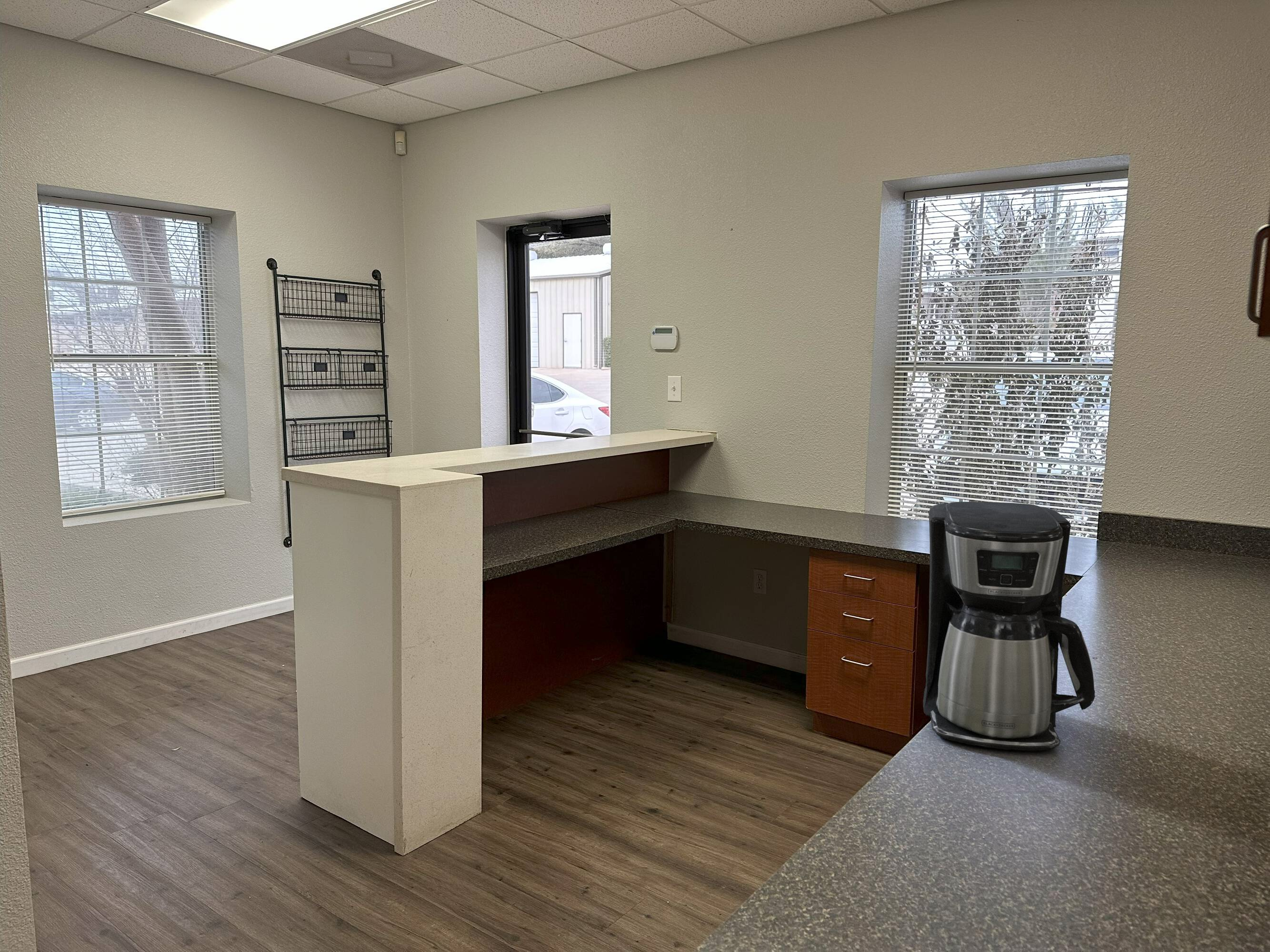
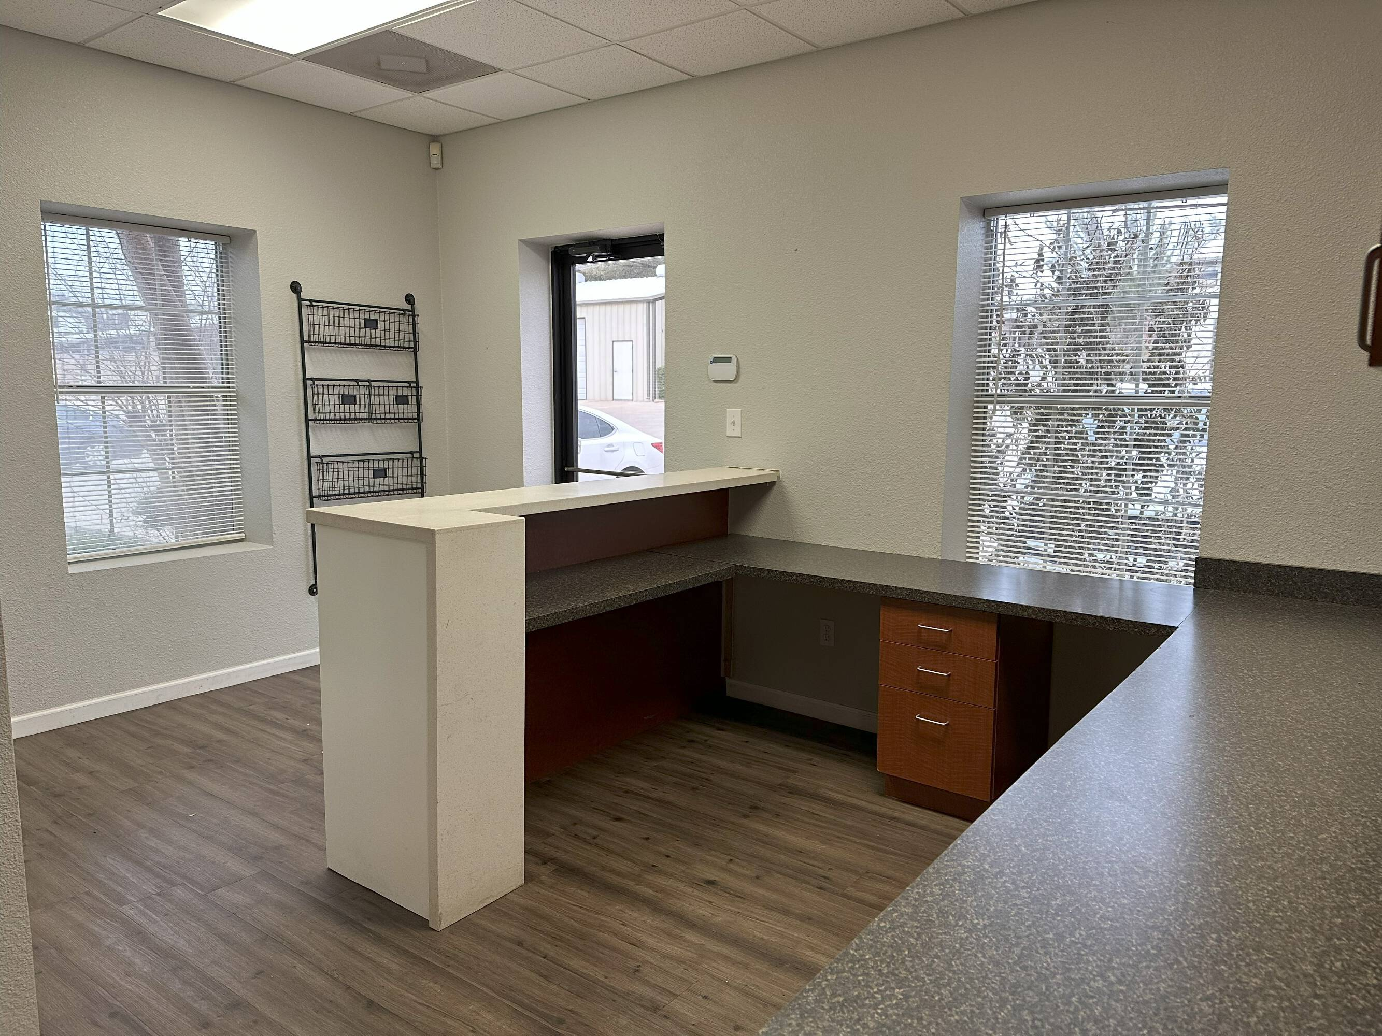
- coffee maker [922,501,1096,751]
